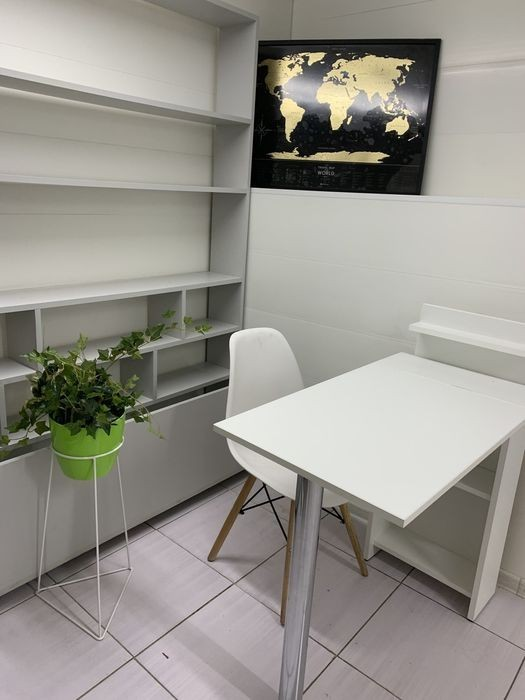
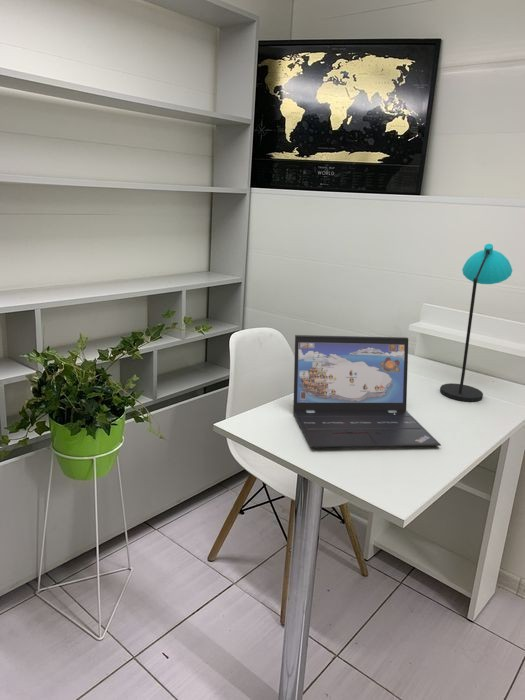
+ laptop [292,334,442,448]
+ desk lamp [439,243,513,402]
